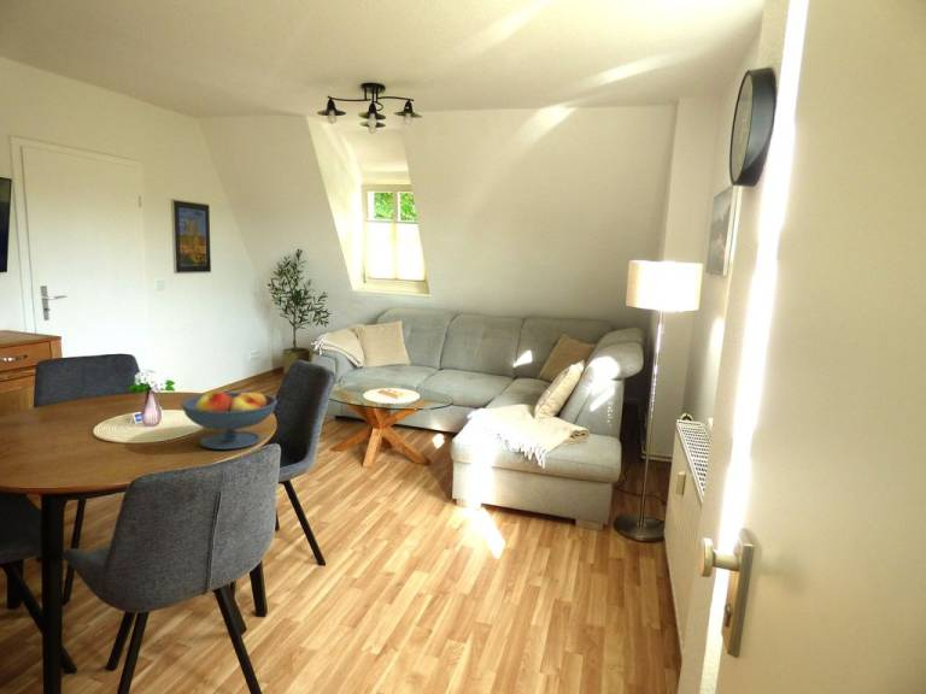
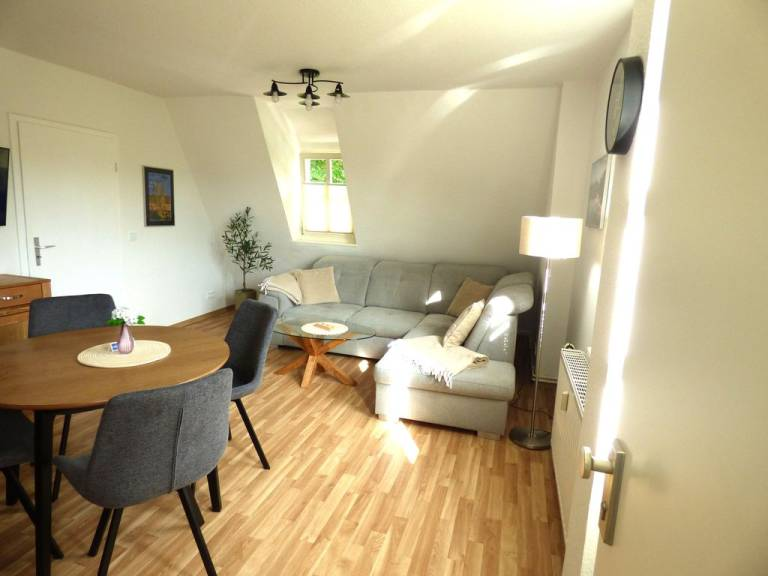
- fruit bowl [180,388,279,451]
